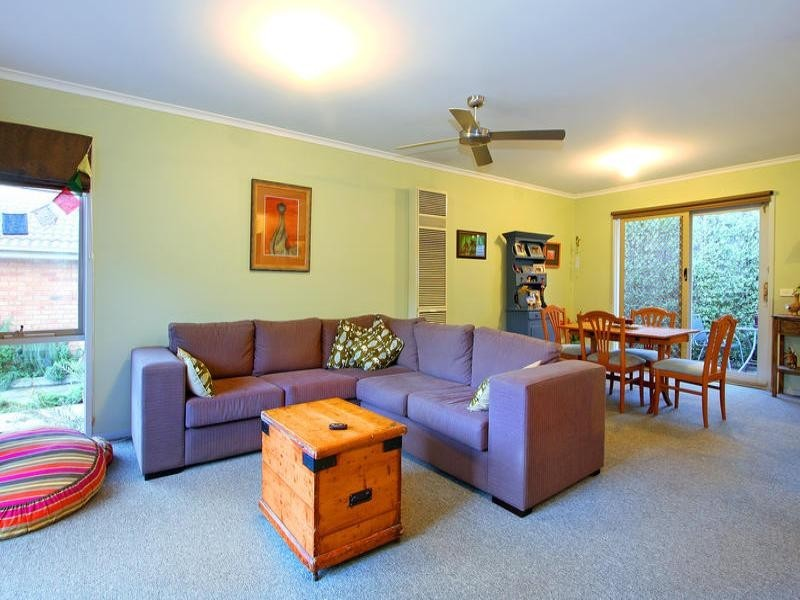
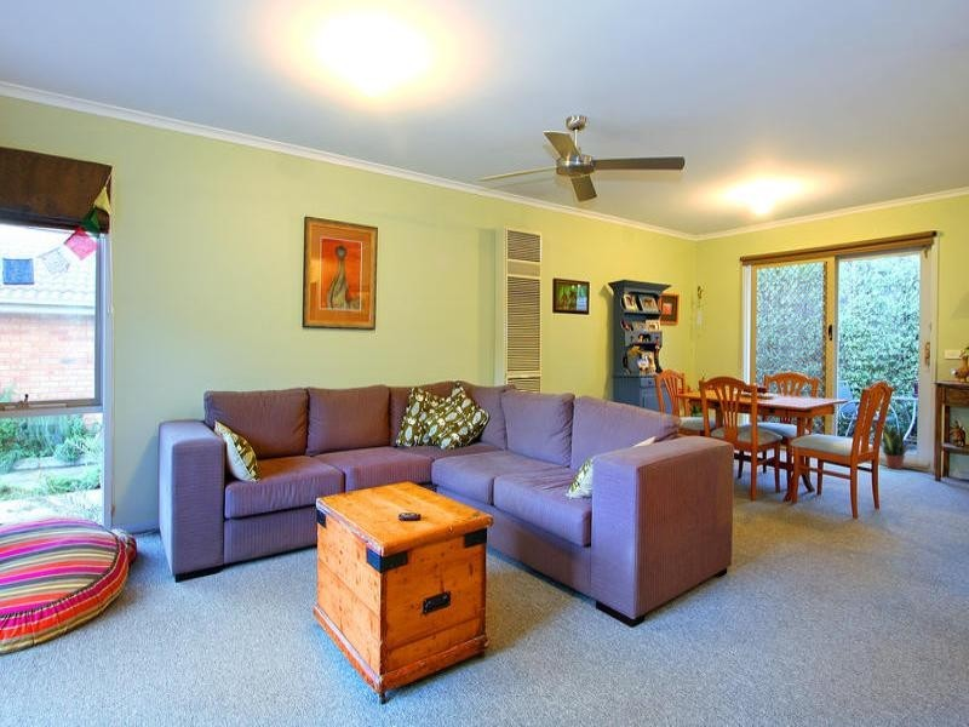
+ potted plant [881,422,916,470]
